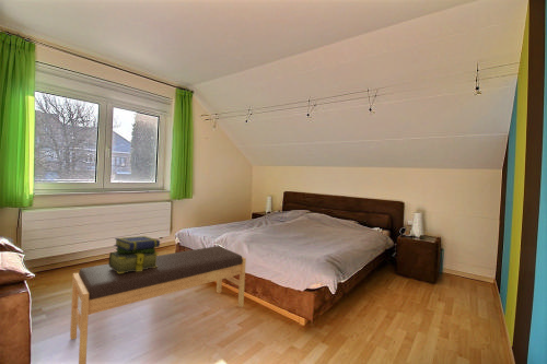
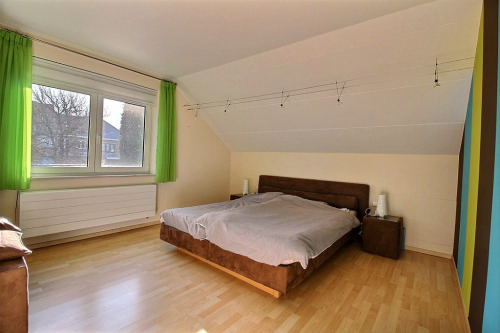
- stack of books [107,235,161,273]
- bench [69,245,247,364]
